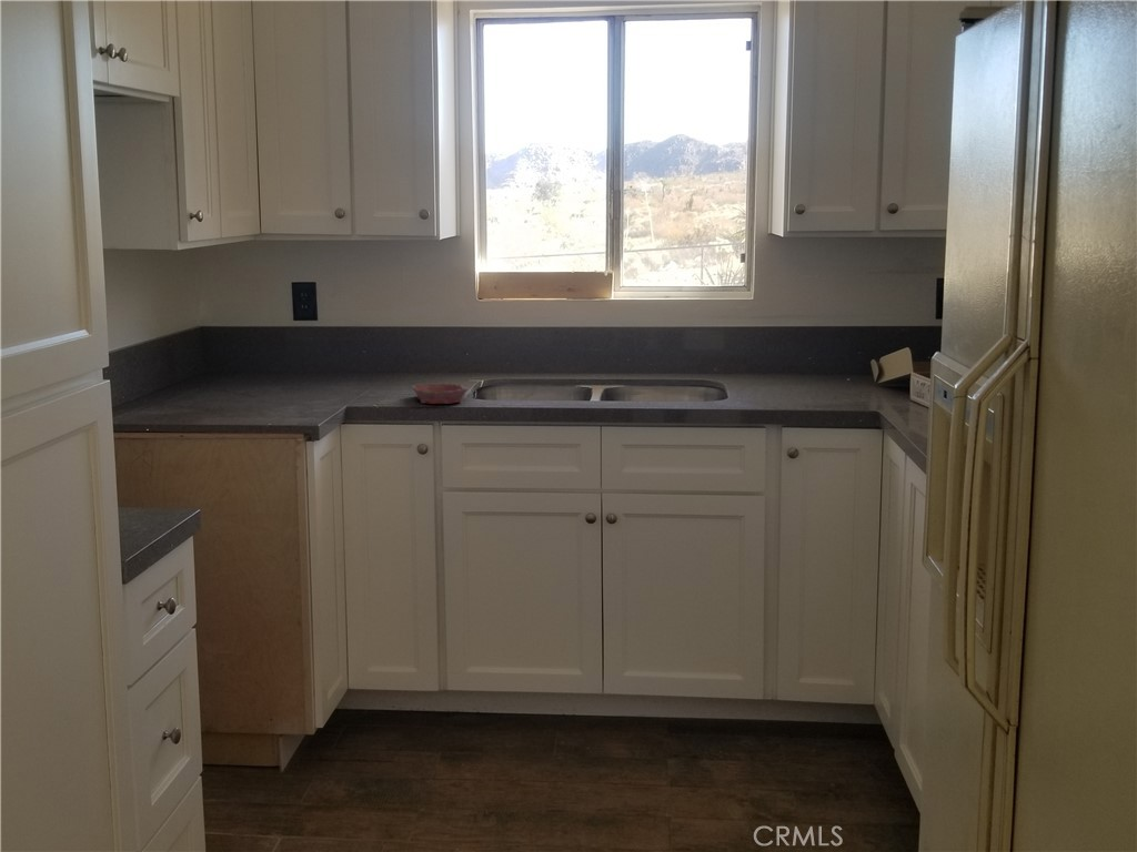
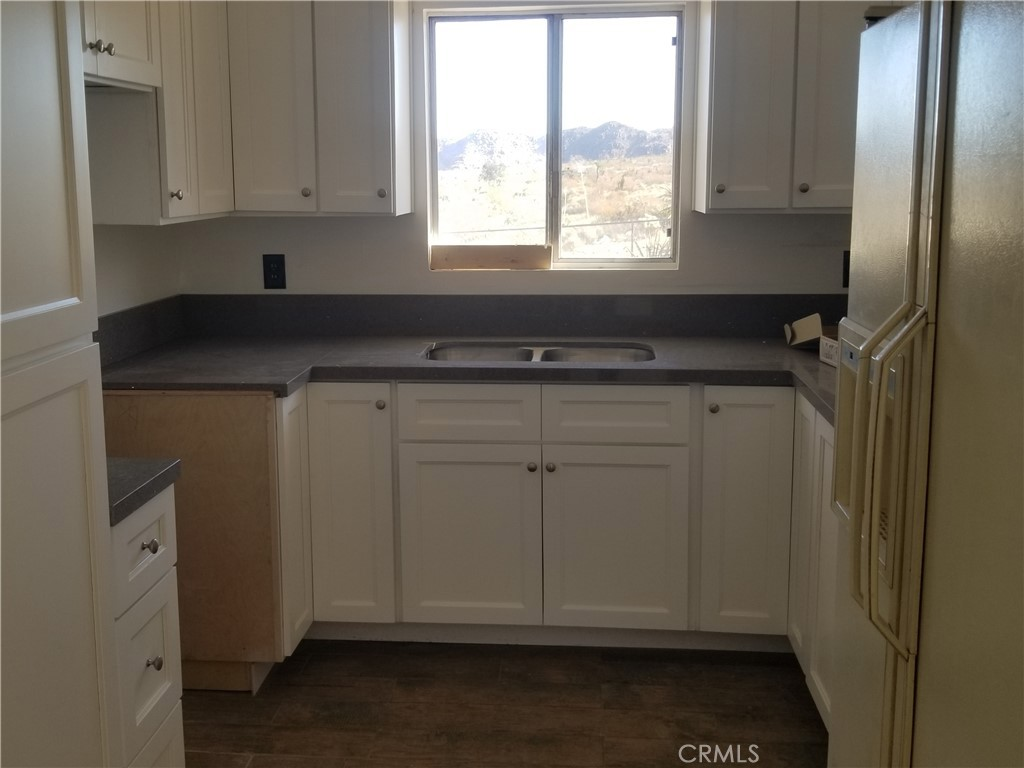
- bowl [411,382,469,405]
